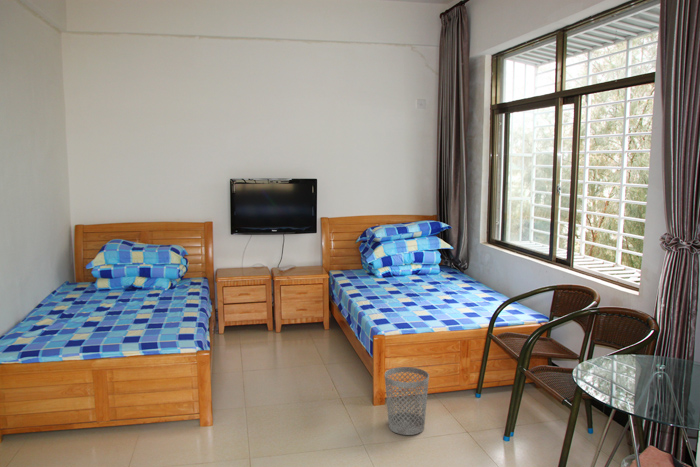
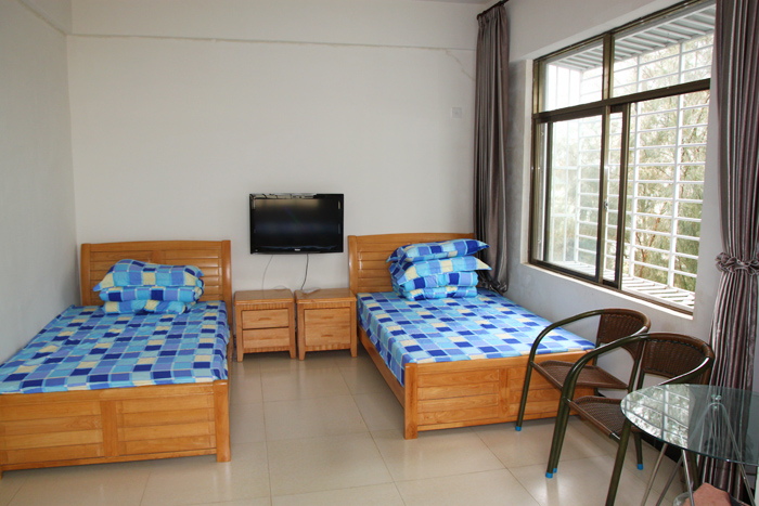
- wastebasket [384,366,430,436]
